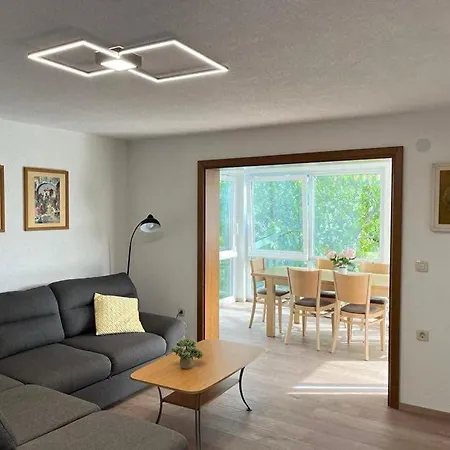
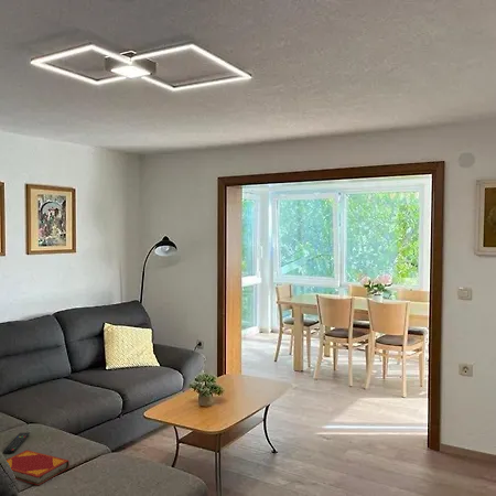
+ remote control [2,431,31,455]
+ hardback book [6,449,71,486]
